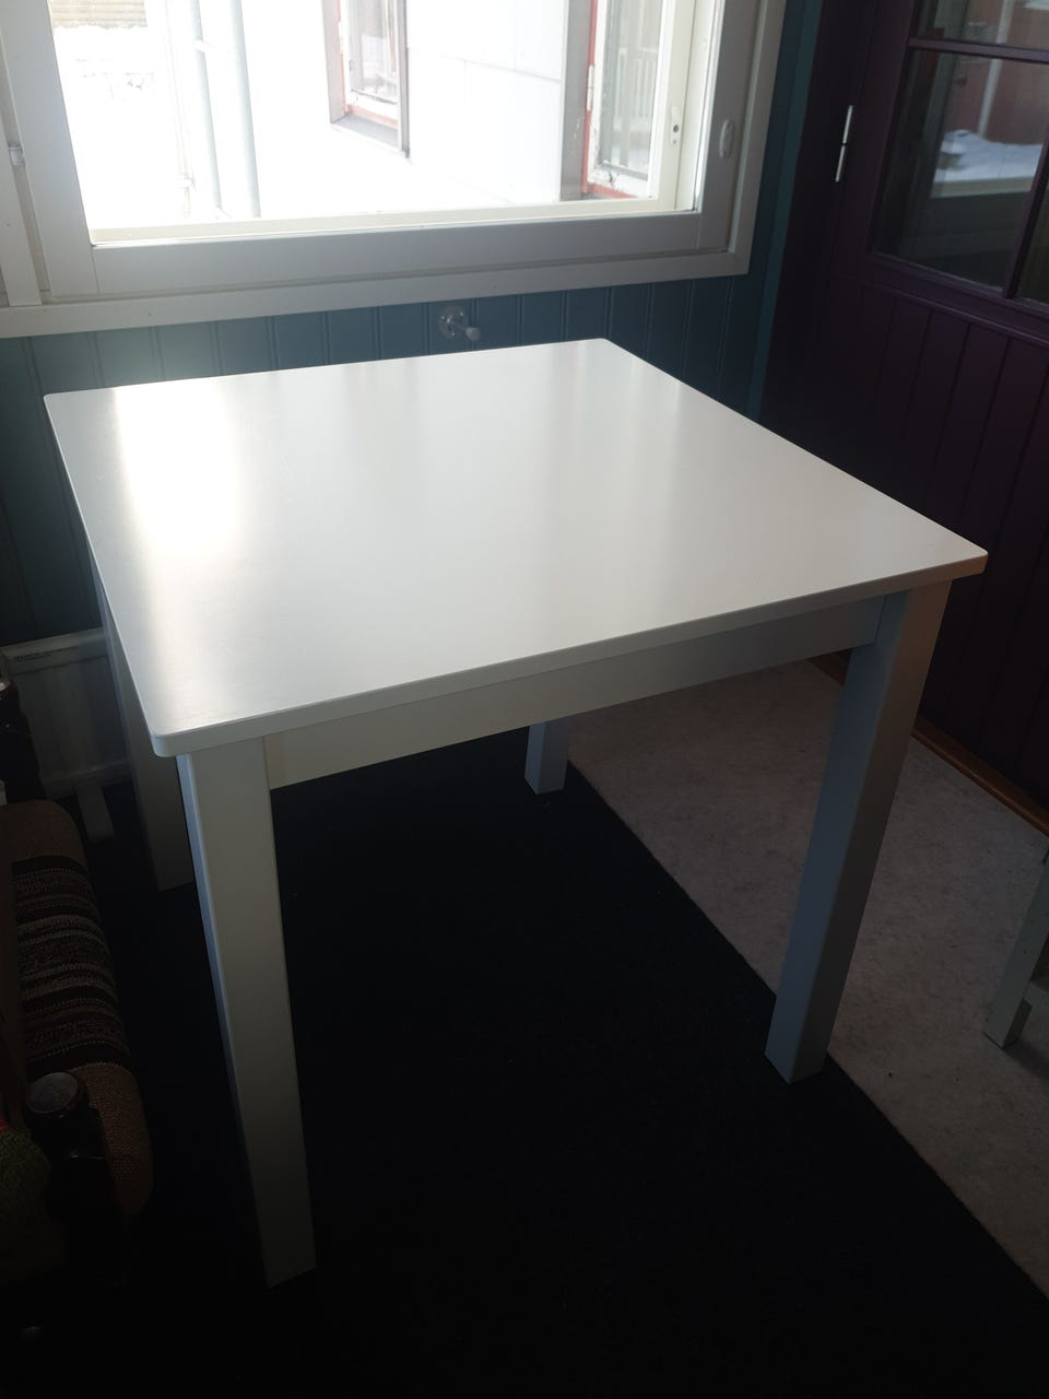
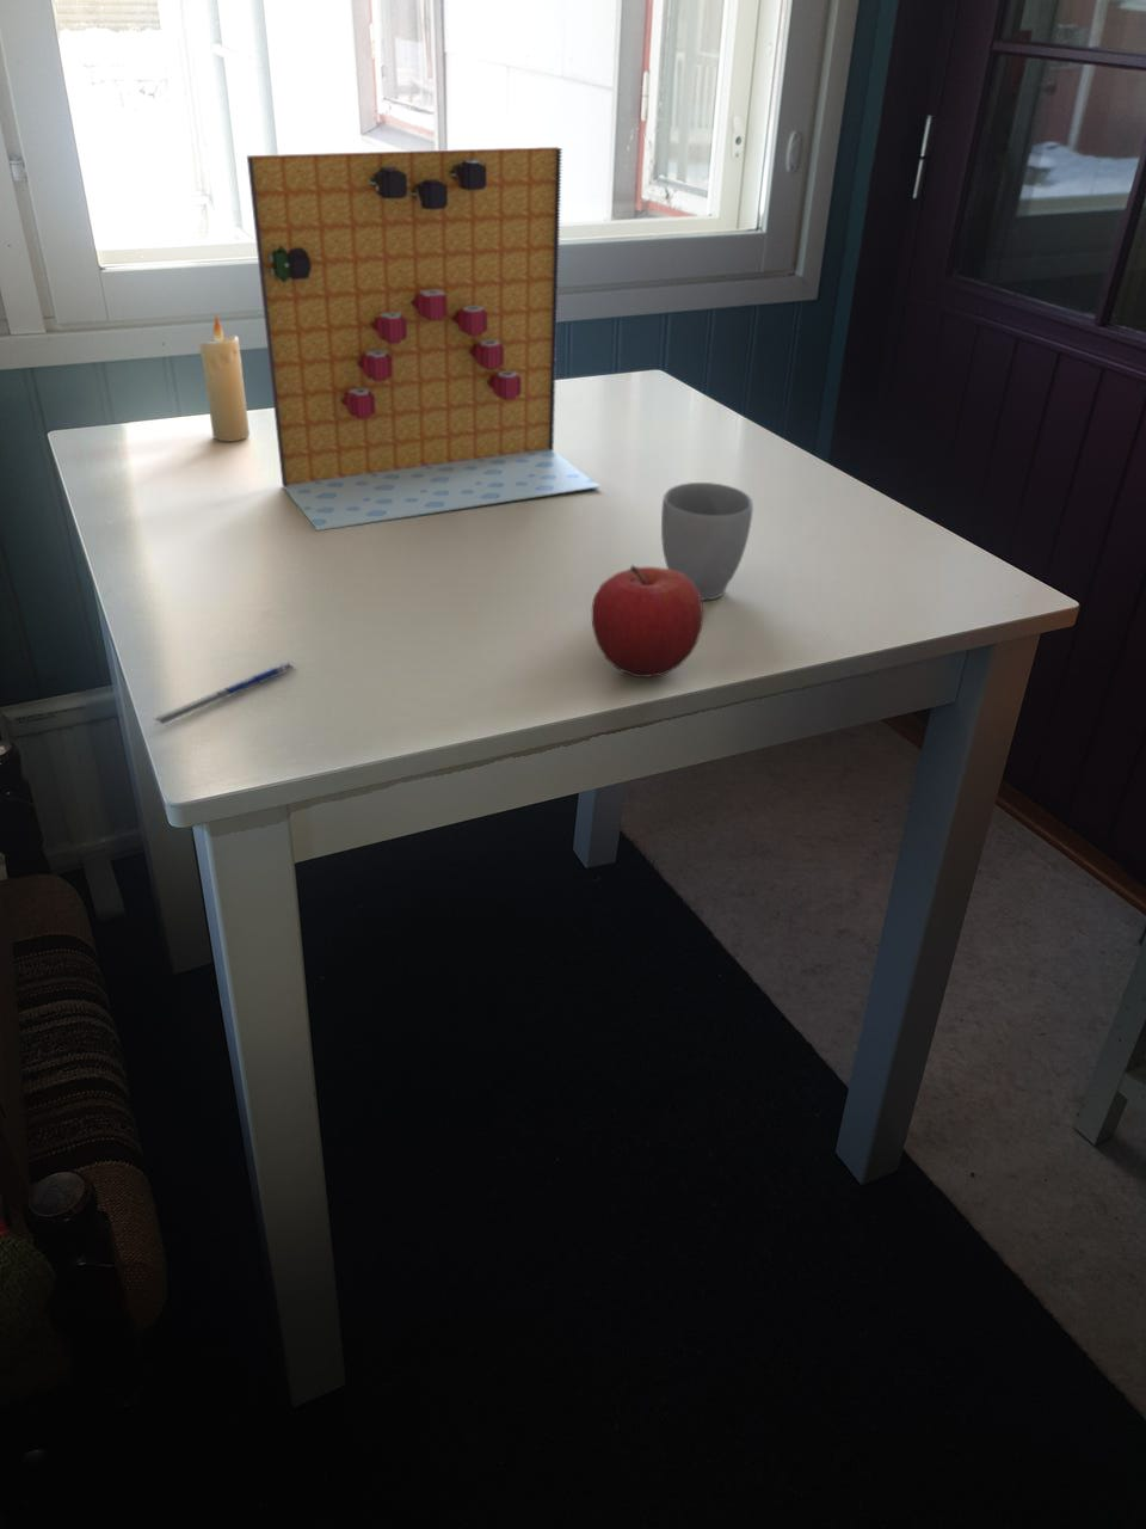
+ mug [660,482,755,601]
+ fruit [591,563,704,679]
+ candle [199,315,250,442]
+ board game [246,146,602,532]
+ pen [153,662,296,727]
